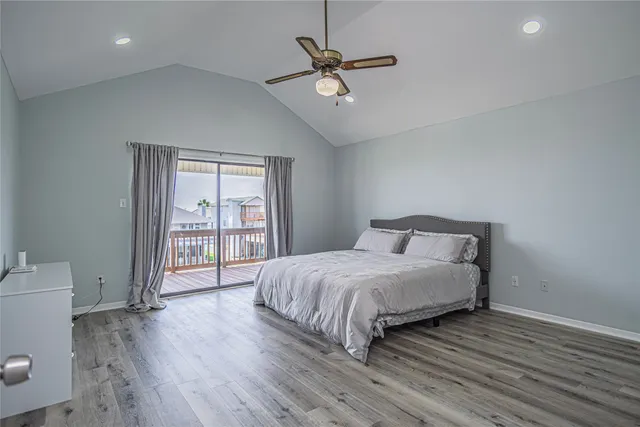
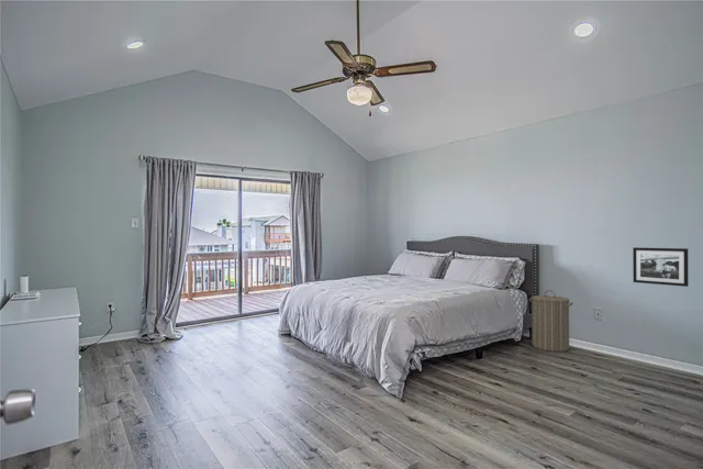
+ picture frame [632,246,690,288]
+ laundry hamper [528,289,574,353]
